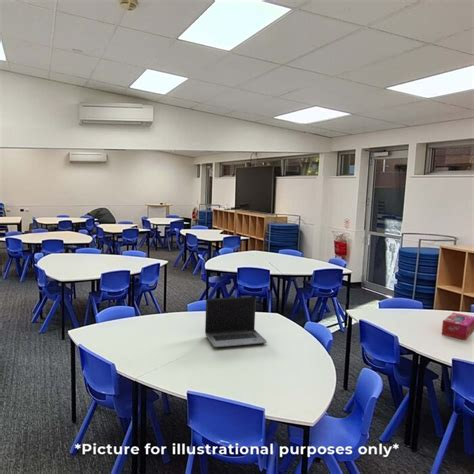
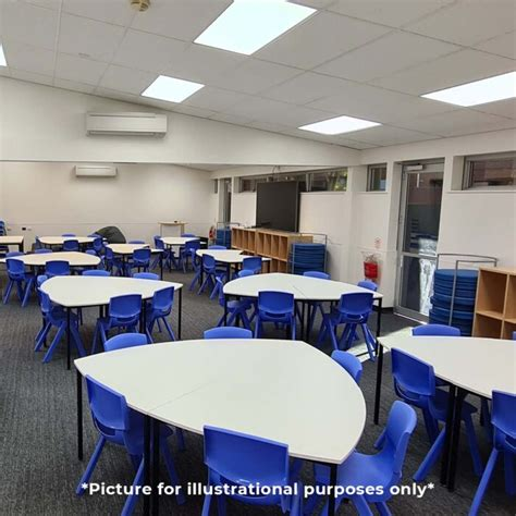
- laptop computer [204,296,268,348]
- tissue box [441,312,474,341]
